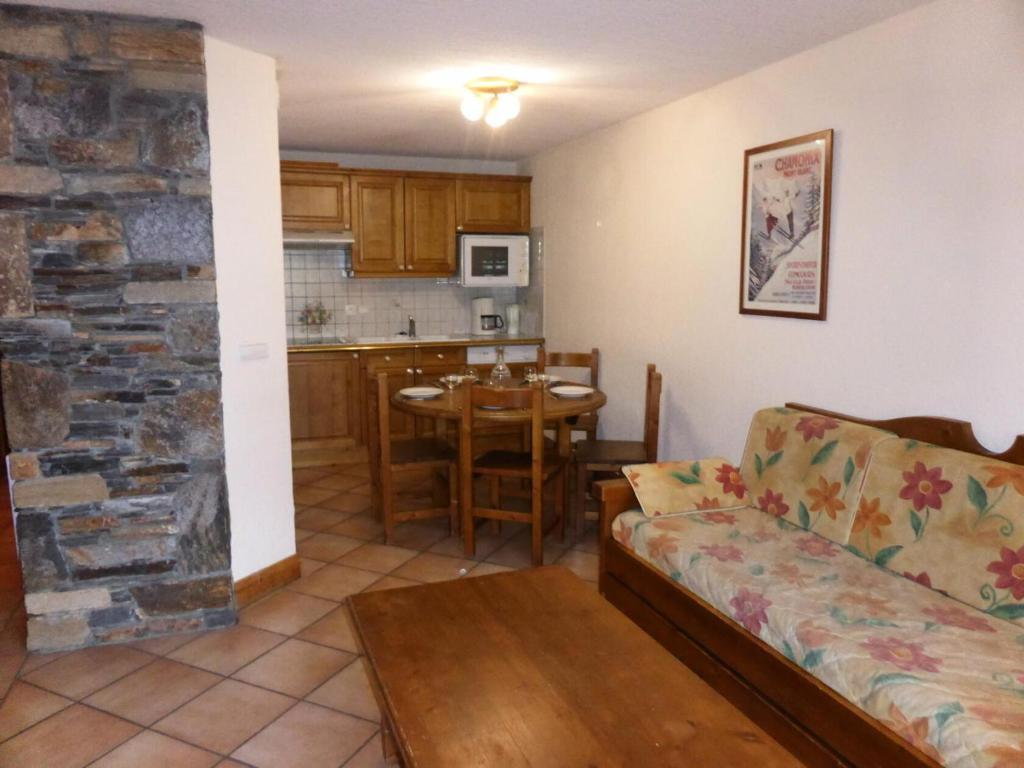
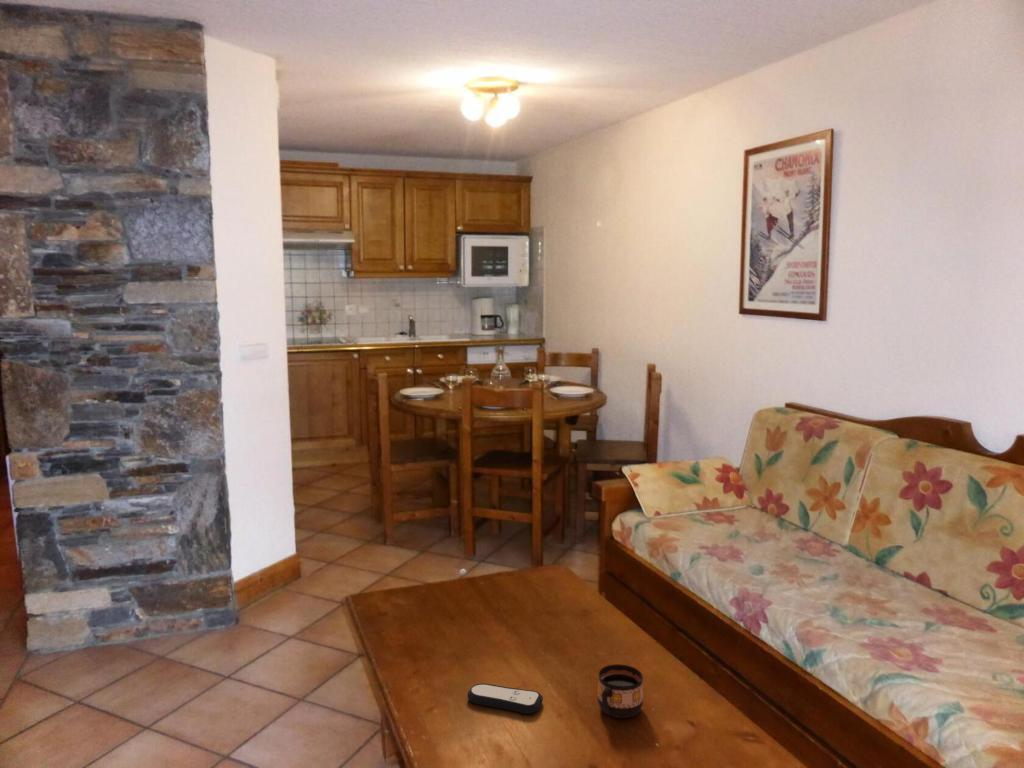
+ remote control [466,682,544,715]
+ cup [597,663,644,719]
